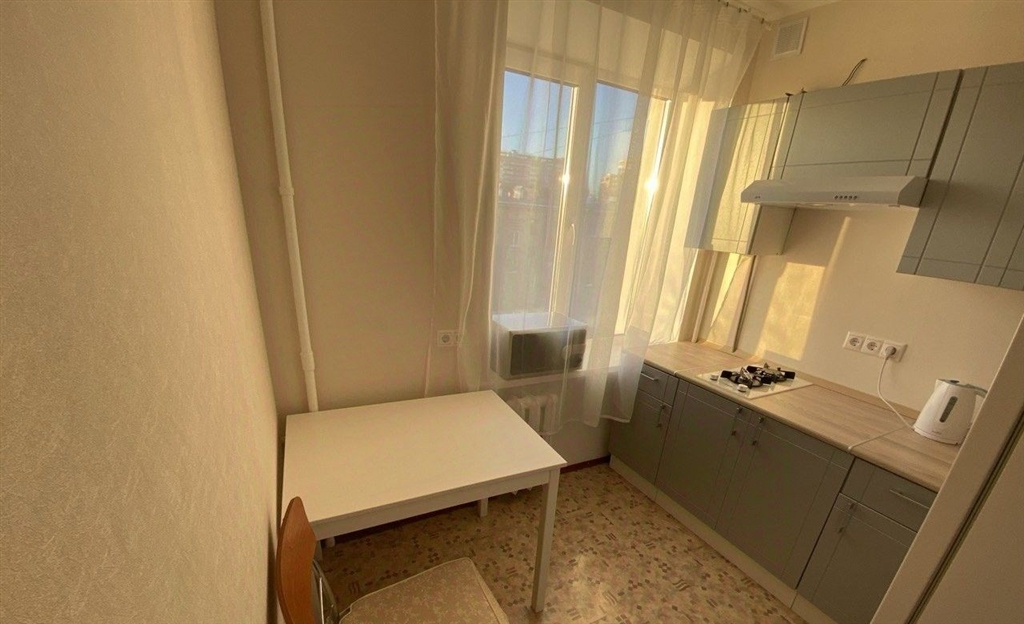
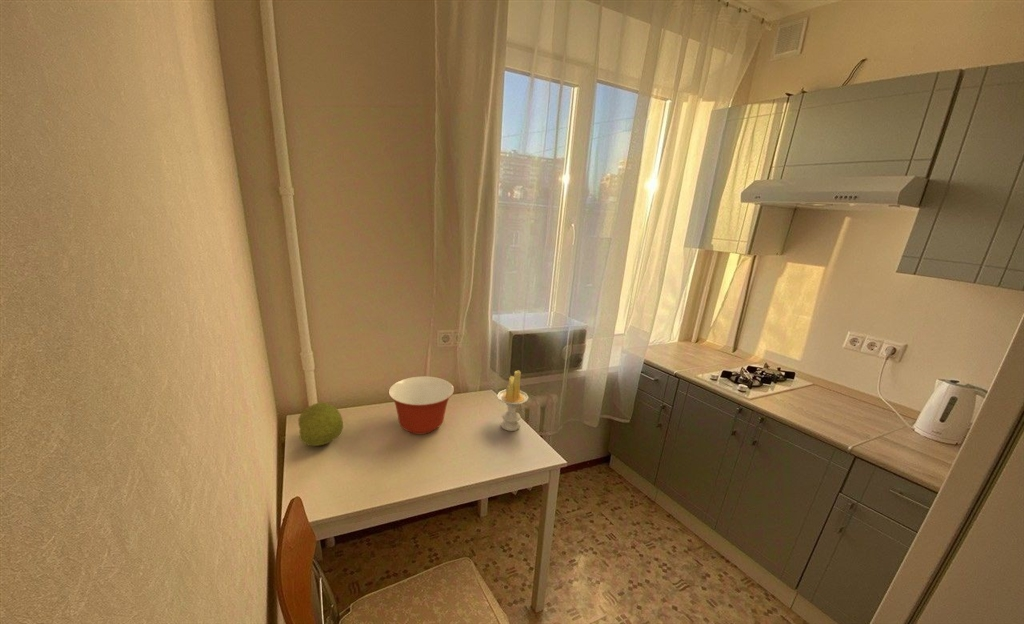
+ fruit [297,401,344,447]
+ mixing bowl [388,375,455,435]
+ candle [496,370,530,432]
